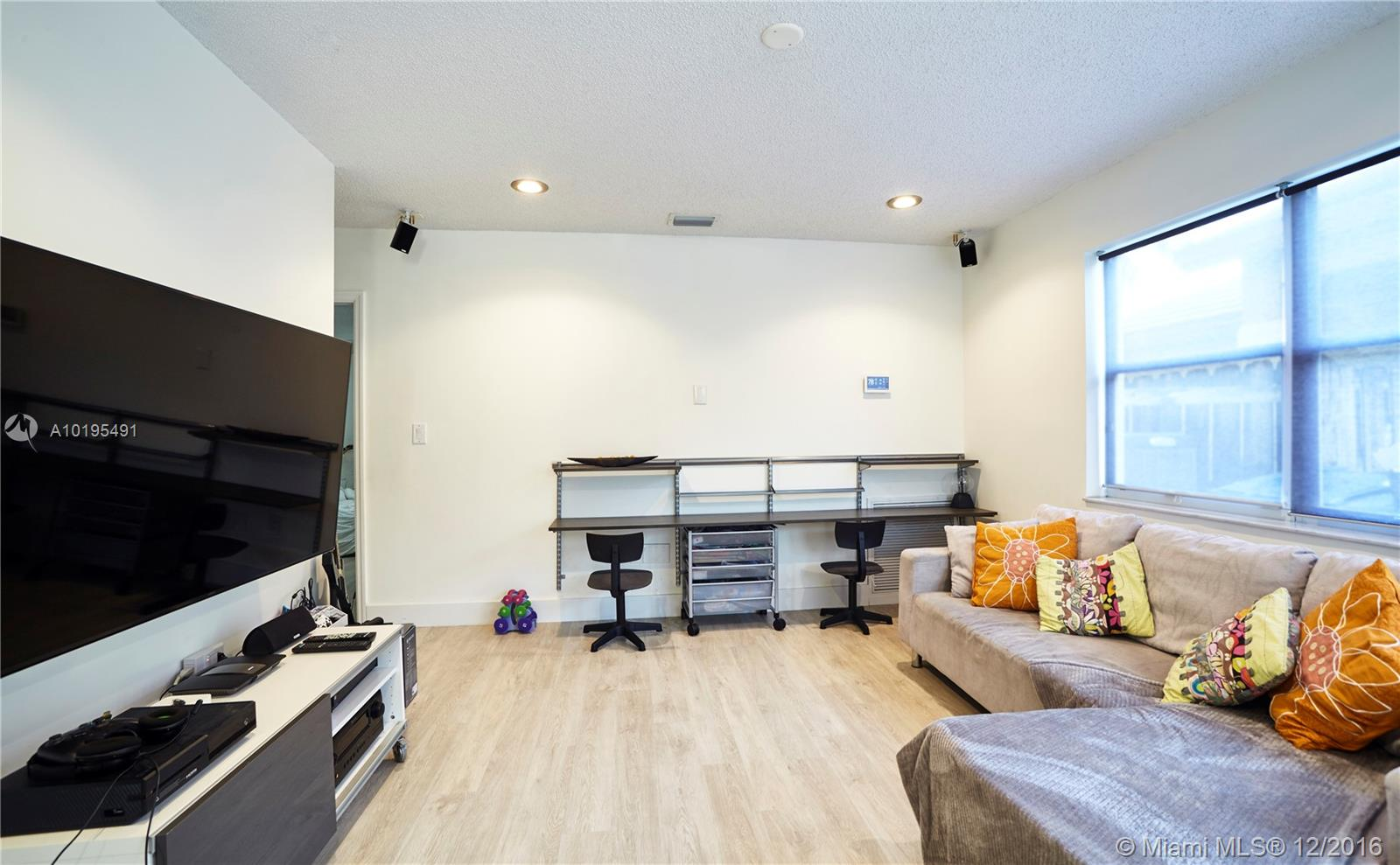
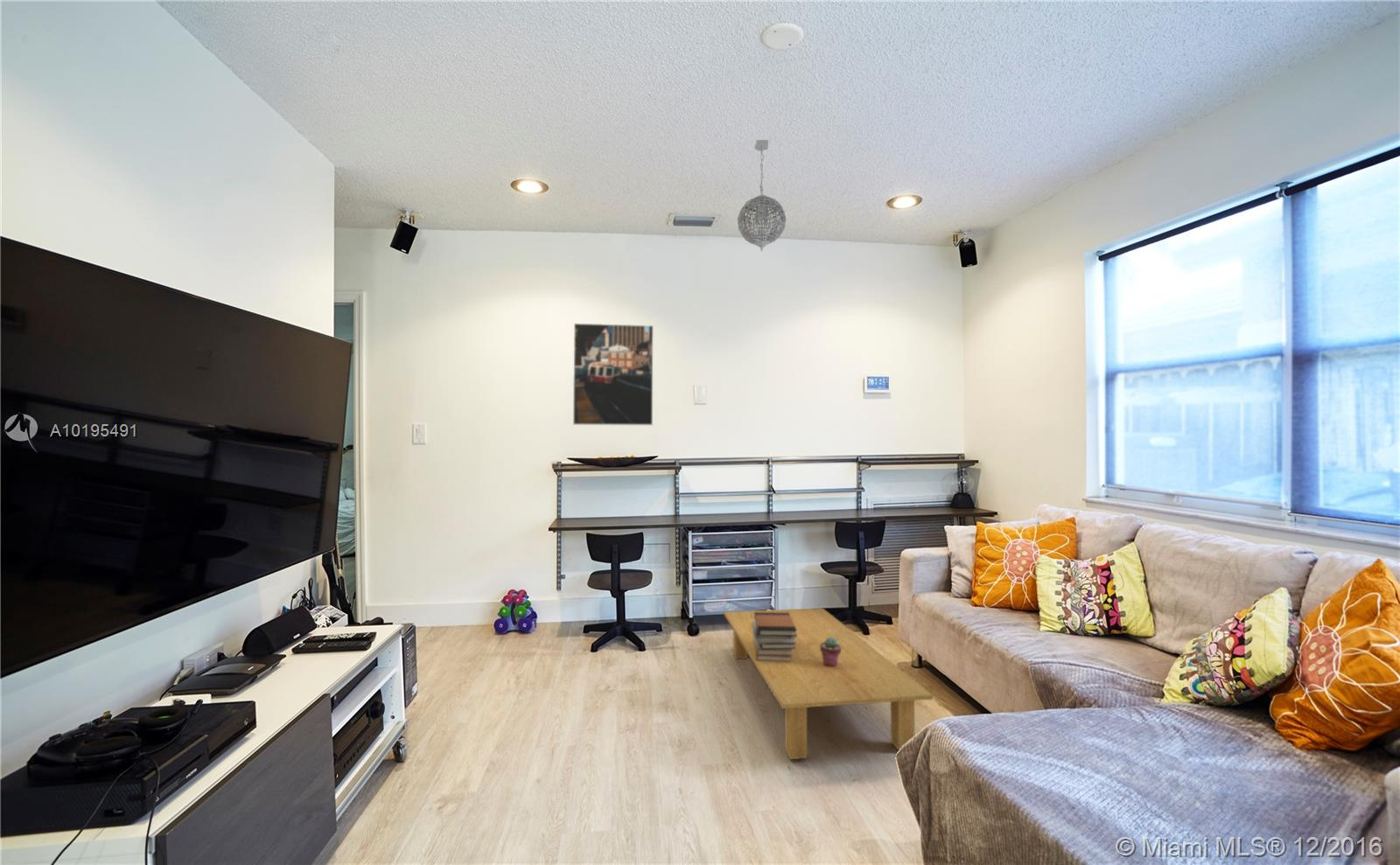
+ pendant light [737,139,787,253]
+ coffee table [723,607,934,760]
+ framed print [572,323,655,426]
+ book stack [753,612,797,662]
+ potted succulent [820,637,841,667]
